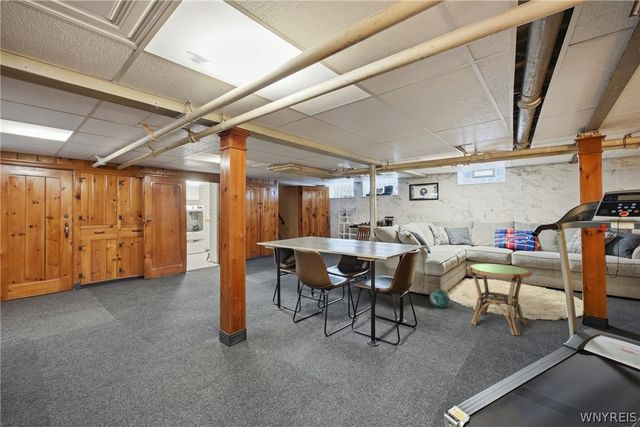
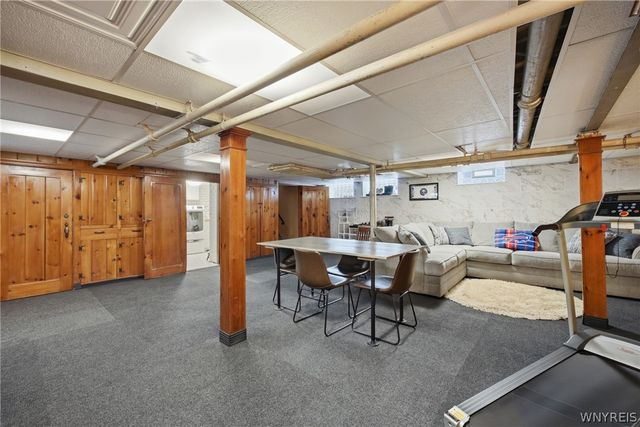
- ball [429,288,450,309]
- side table [466,263,533,336]
